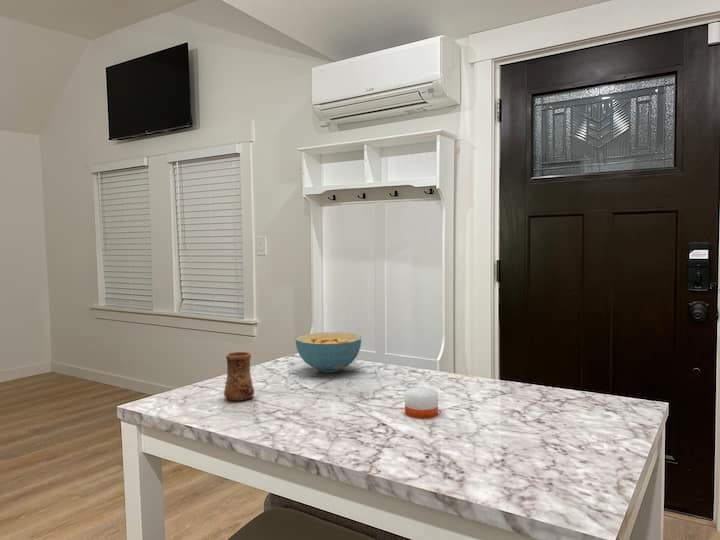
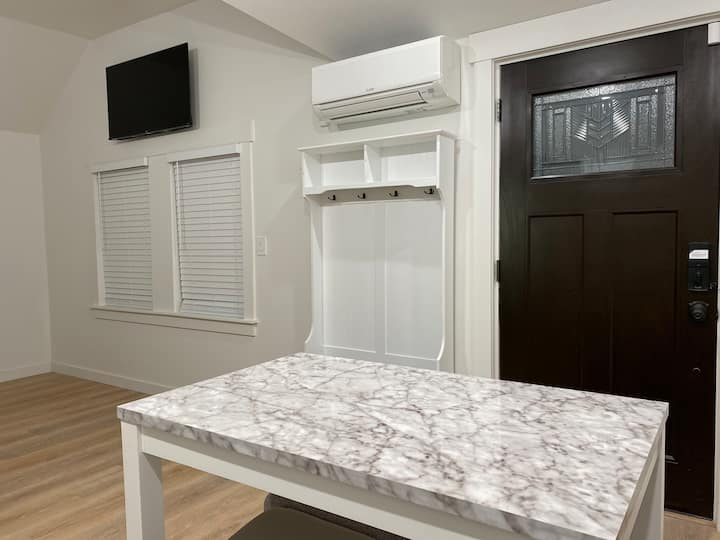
- cup [223,351,255,402]
- candle [404,387,439,419]
- cereal bowl [295,331,362,373]
